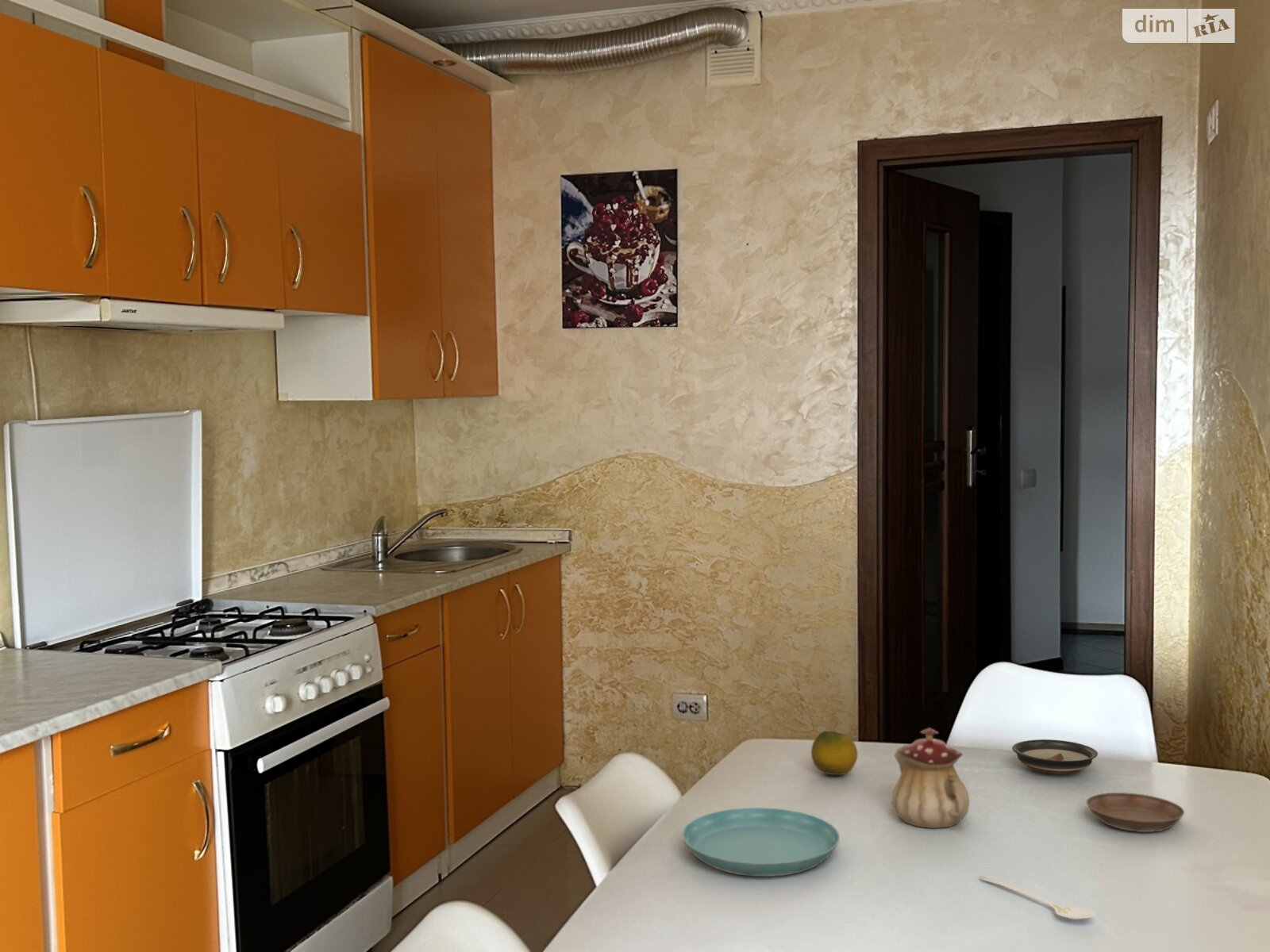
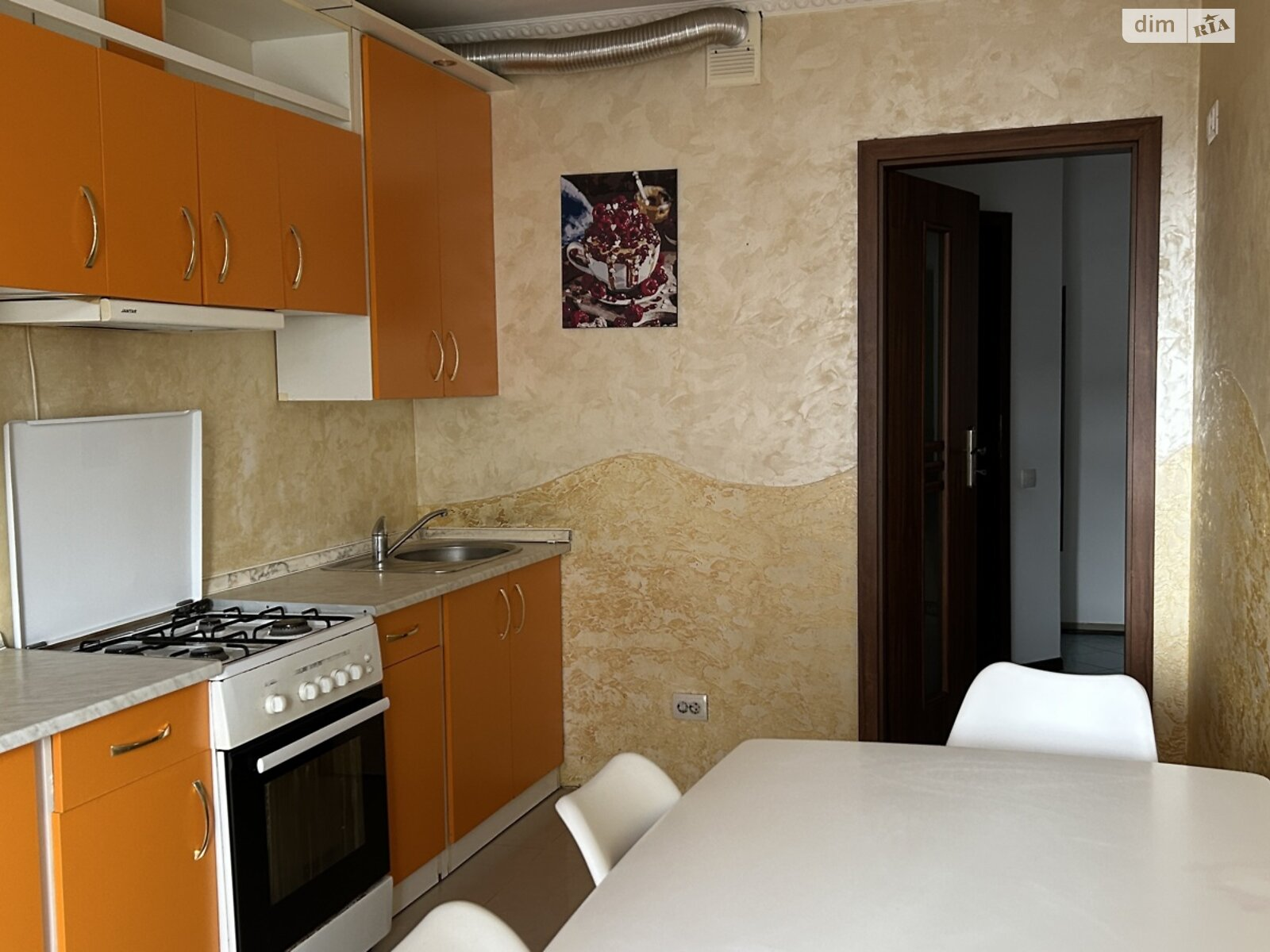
- fruit [810,730,859,776]
- saucer [1011,739,1099,774]
- stirrer [979,875,1096,920]
- saucer [682,807,841,877]
- teapot [891,727,971,829]
- saucer [1086,792,1185,833]
